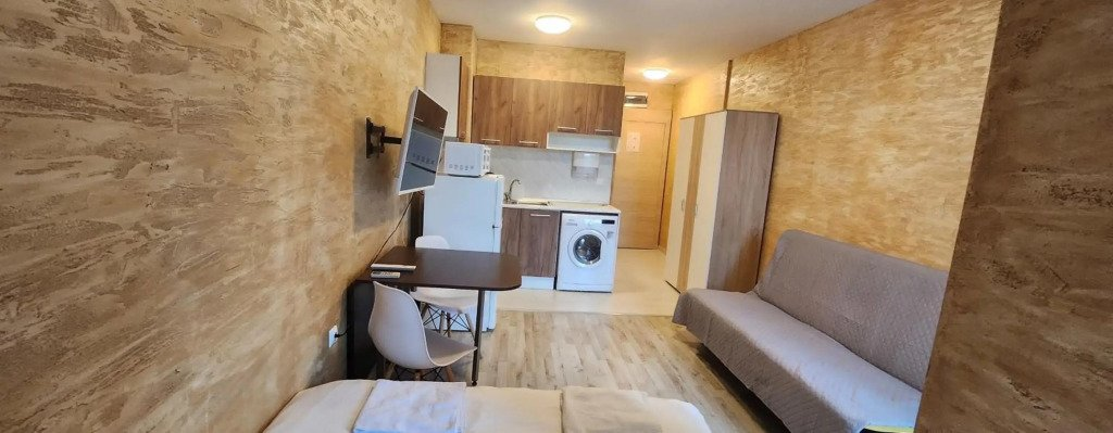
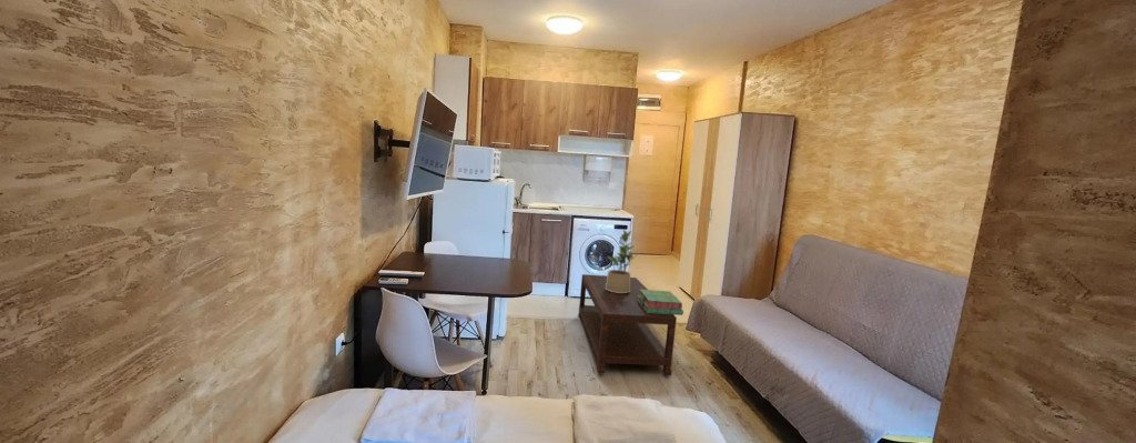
+ coffee table [577,273,678,376]
+ potted plant [606,229,640,293]
+ stack of books [637,289,684,316]
